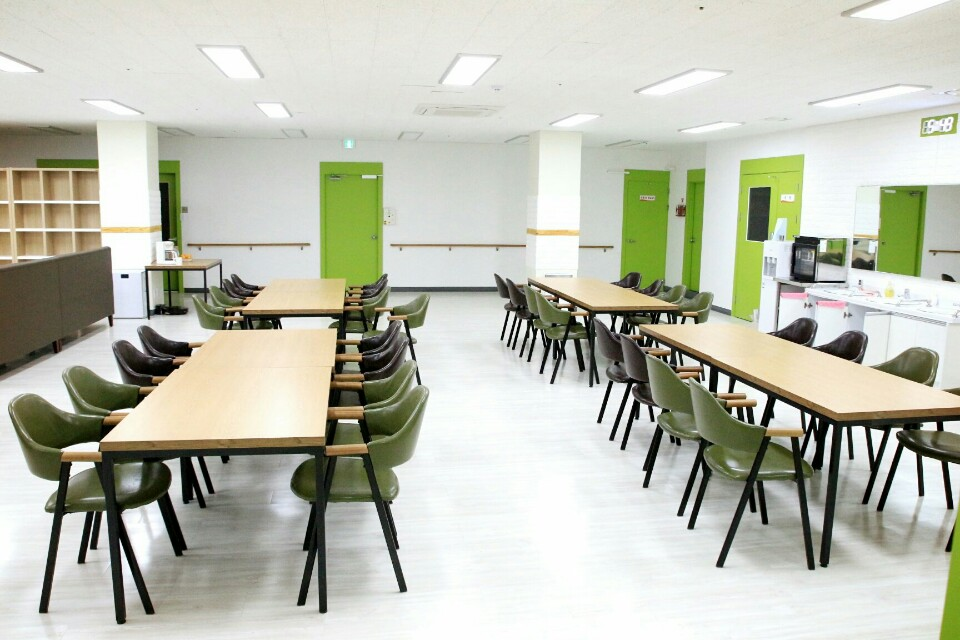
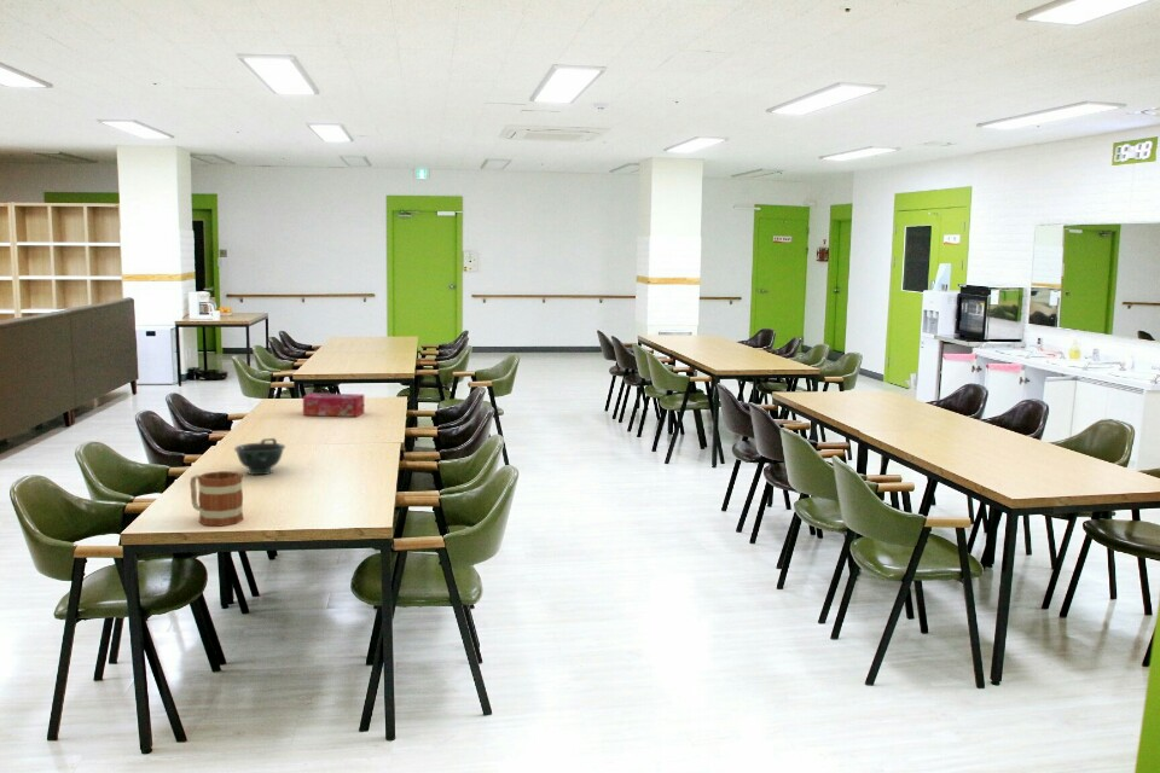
+ tissue box [302,393,365,418]
+ bowl [233,437,286,476]
+ mug [188,470,244,528]
